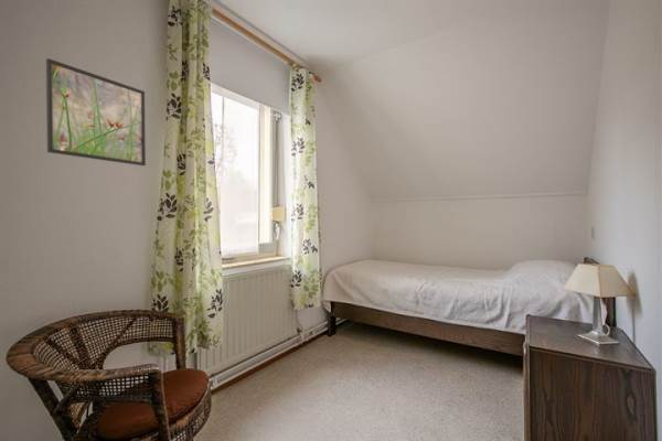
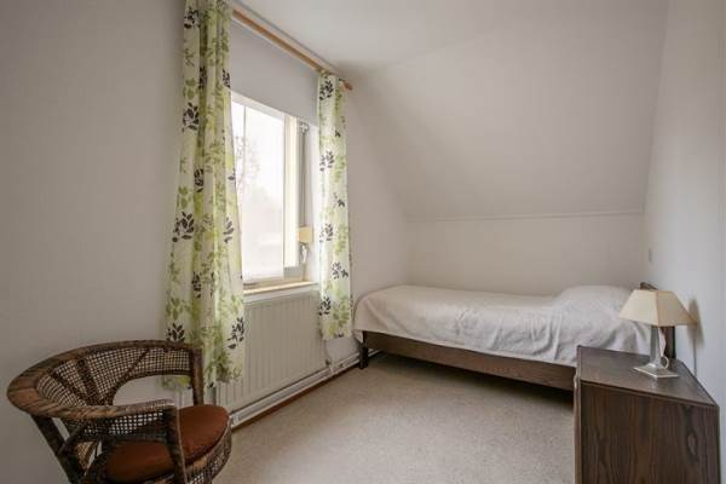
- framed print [45,57,147,166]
